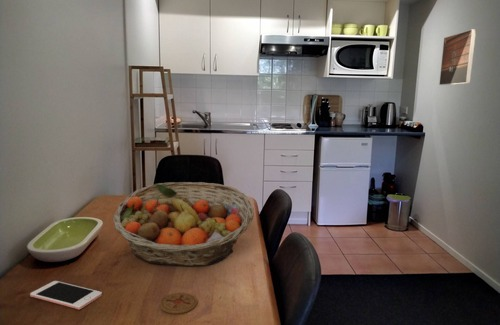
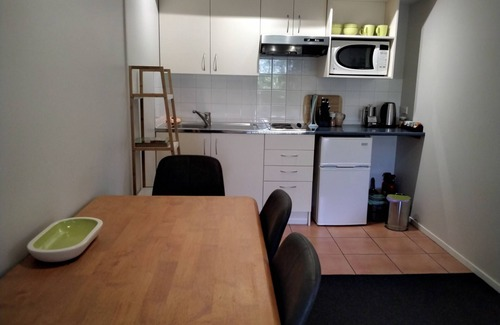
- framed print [438,28,477,86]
- coaster [159,292,198,315]
- fruit basket [112,181,255,267]
- cell phone [29,280,103,310]
